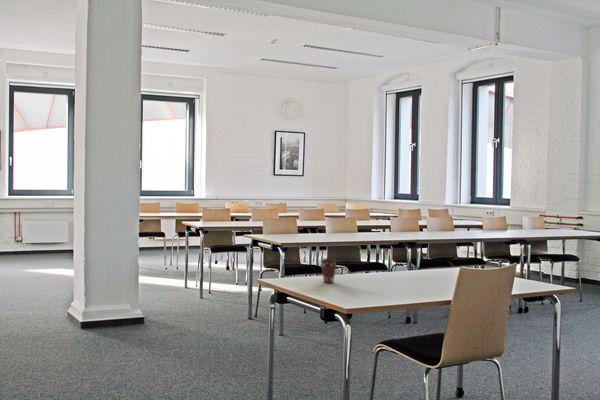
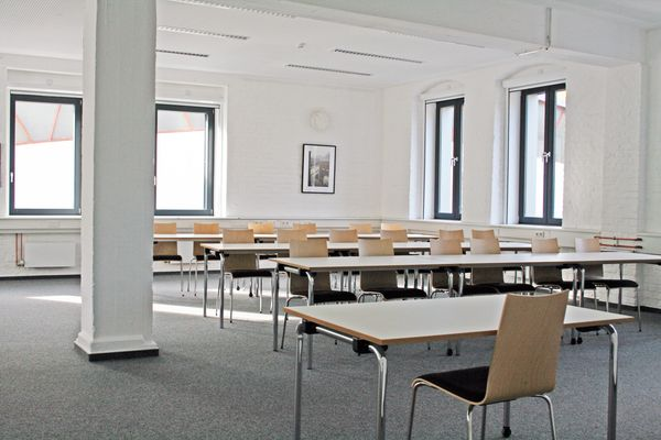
- coffee cup [320,257,338,284]
